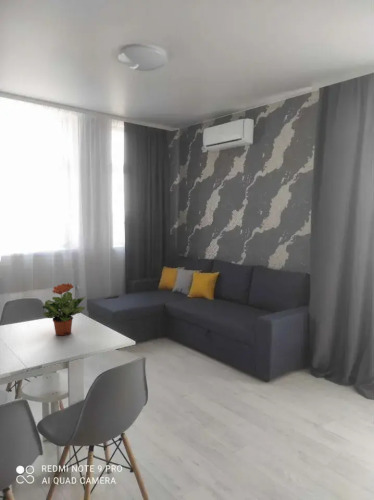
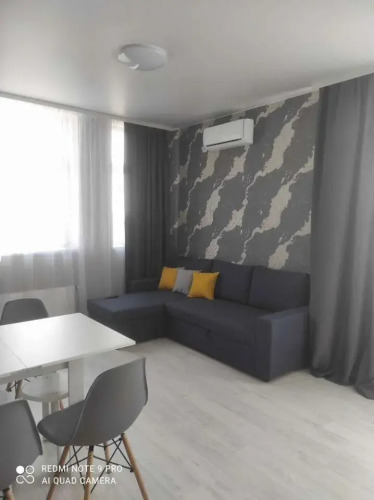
- potted plant [42,282,86,336]
